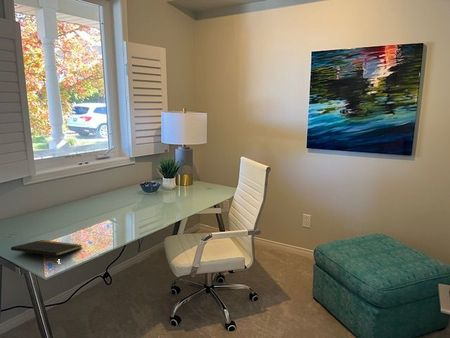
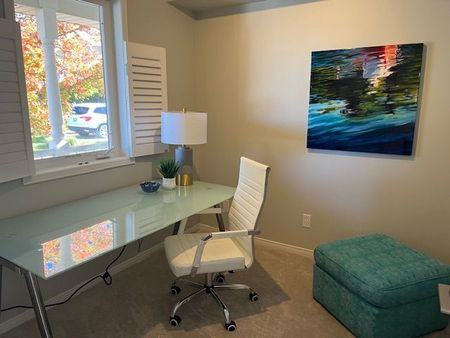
- notepad [10,239,83,258]
